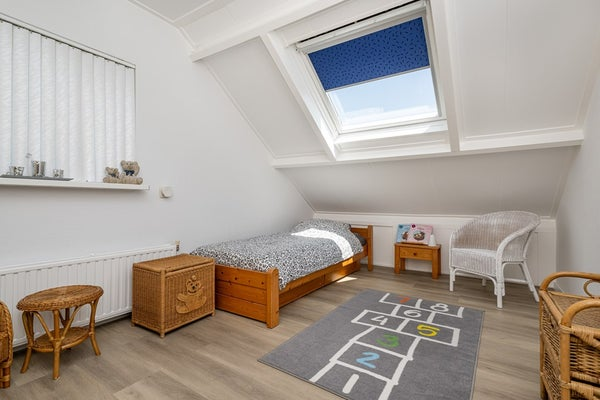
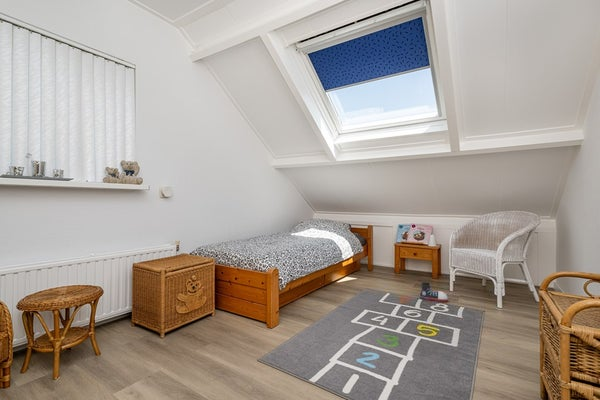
+ shoe [419,282,448,303]
